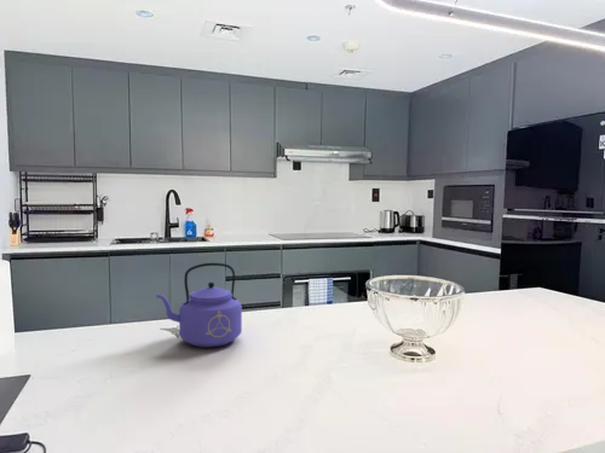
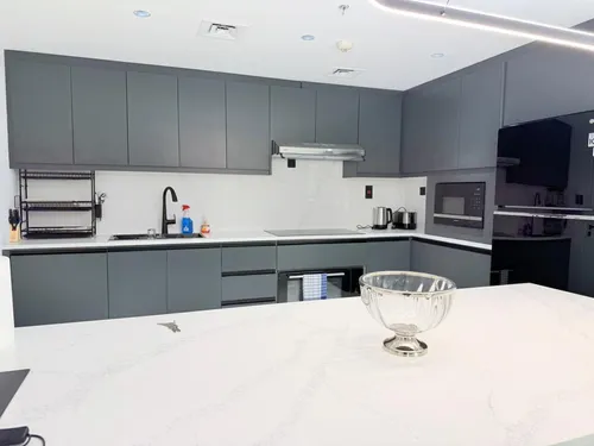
- kettle [155,262,243,349]
